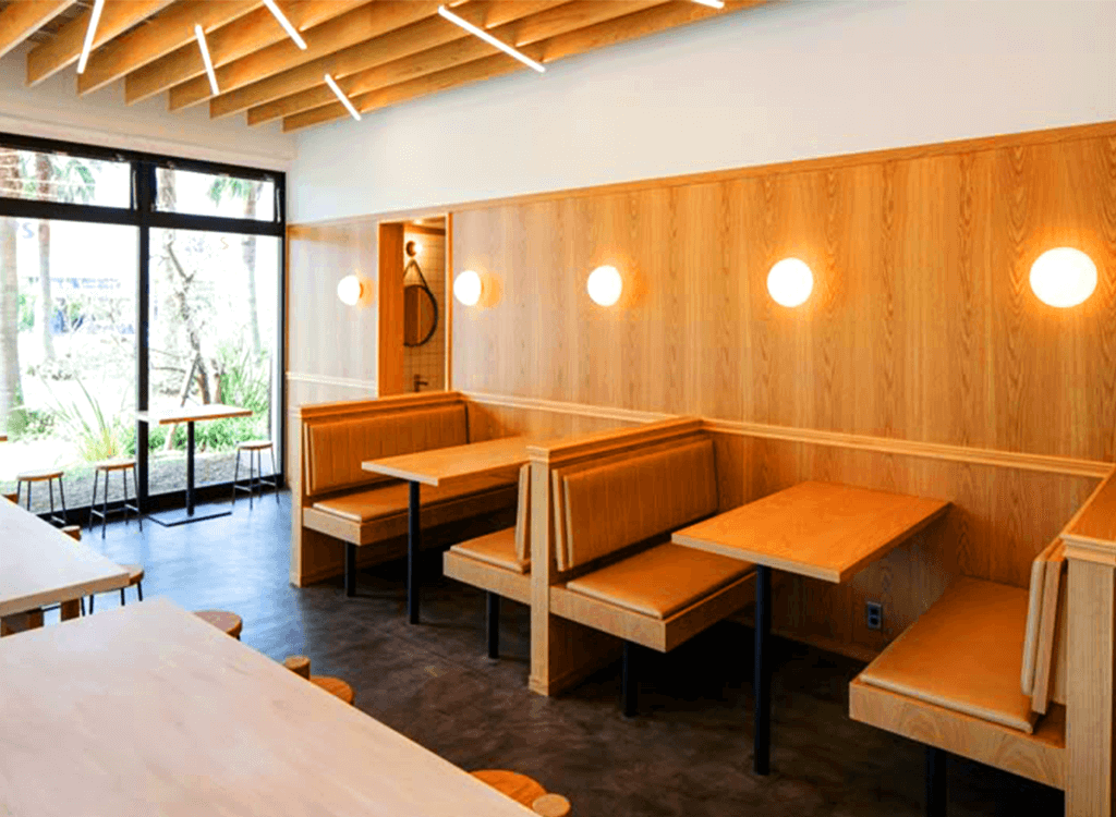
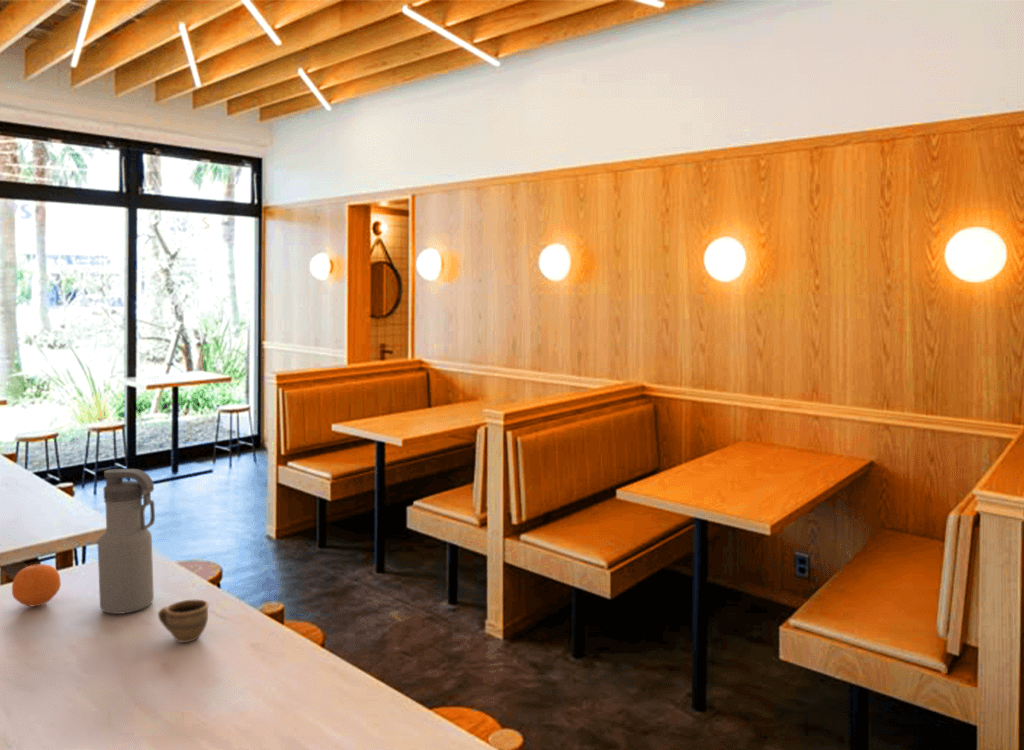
+ water bottle [97,468,156,615]
+ fruit [11,563,62,607]
+ cup [157,599,210,643]
